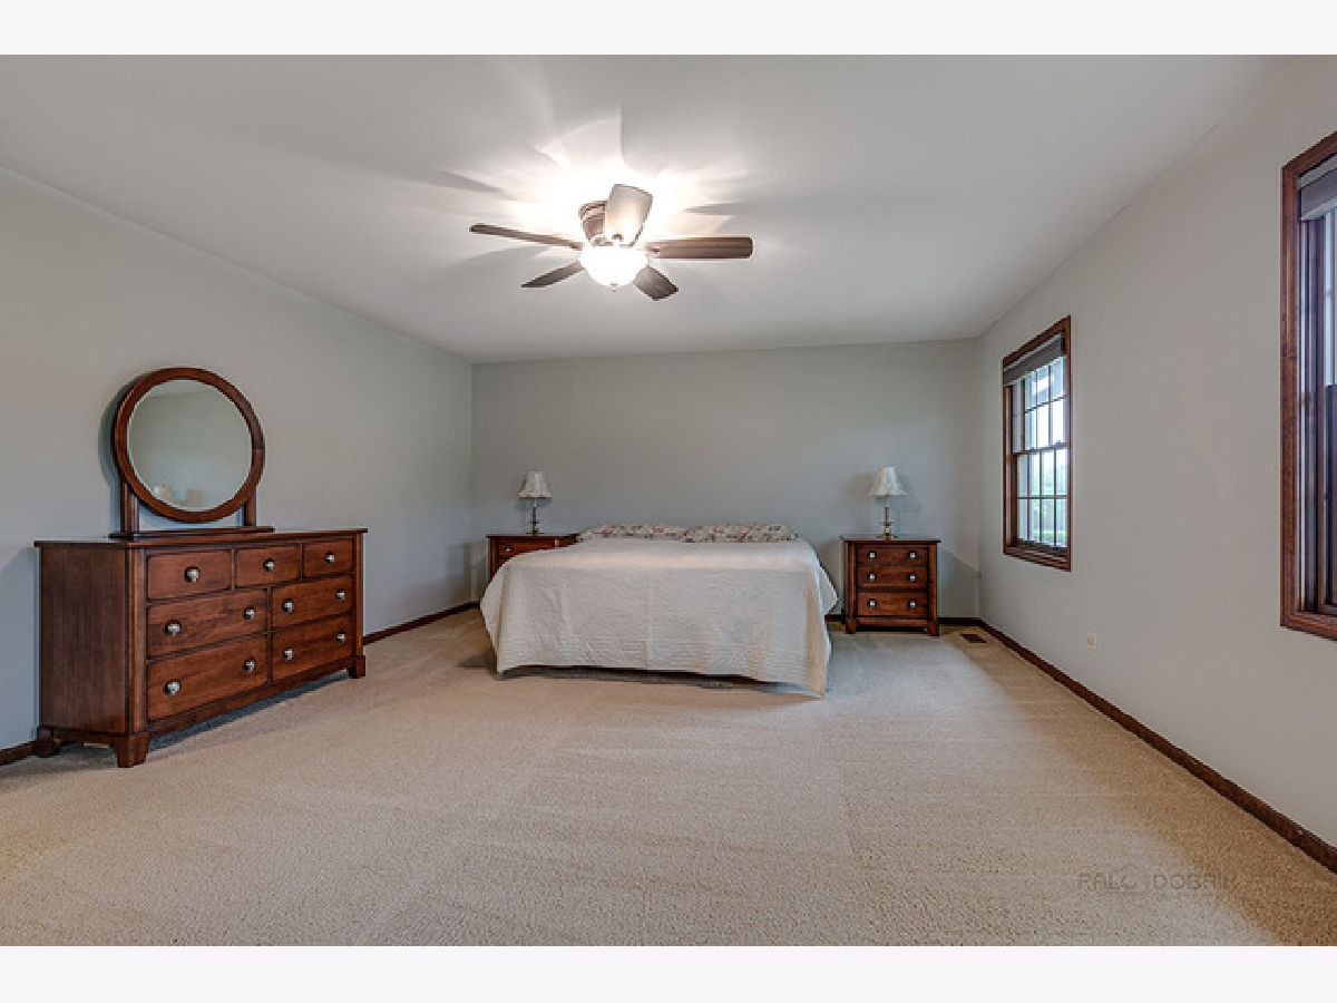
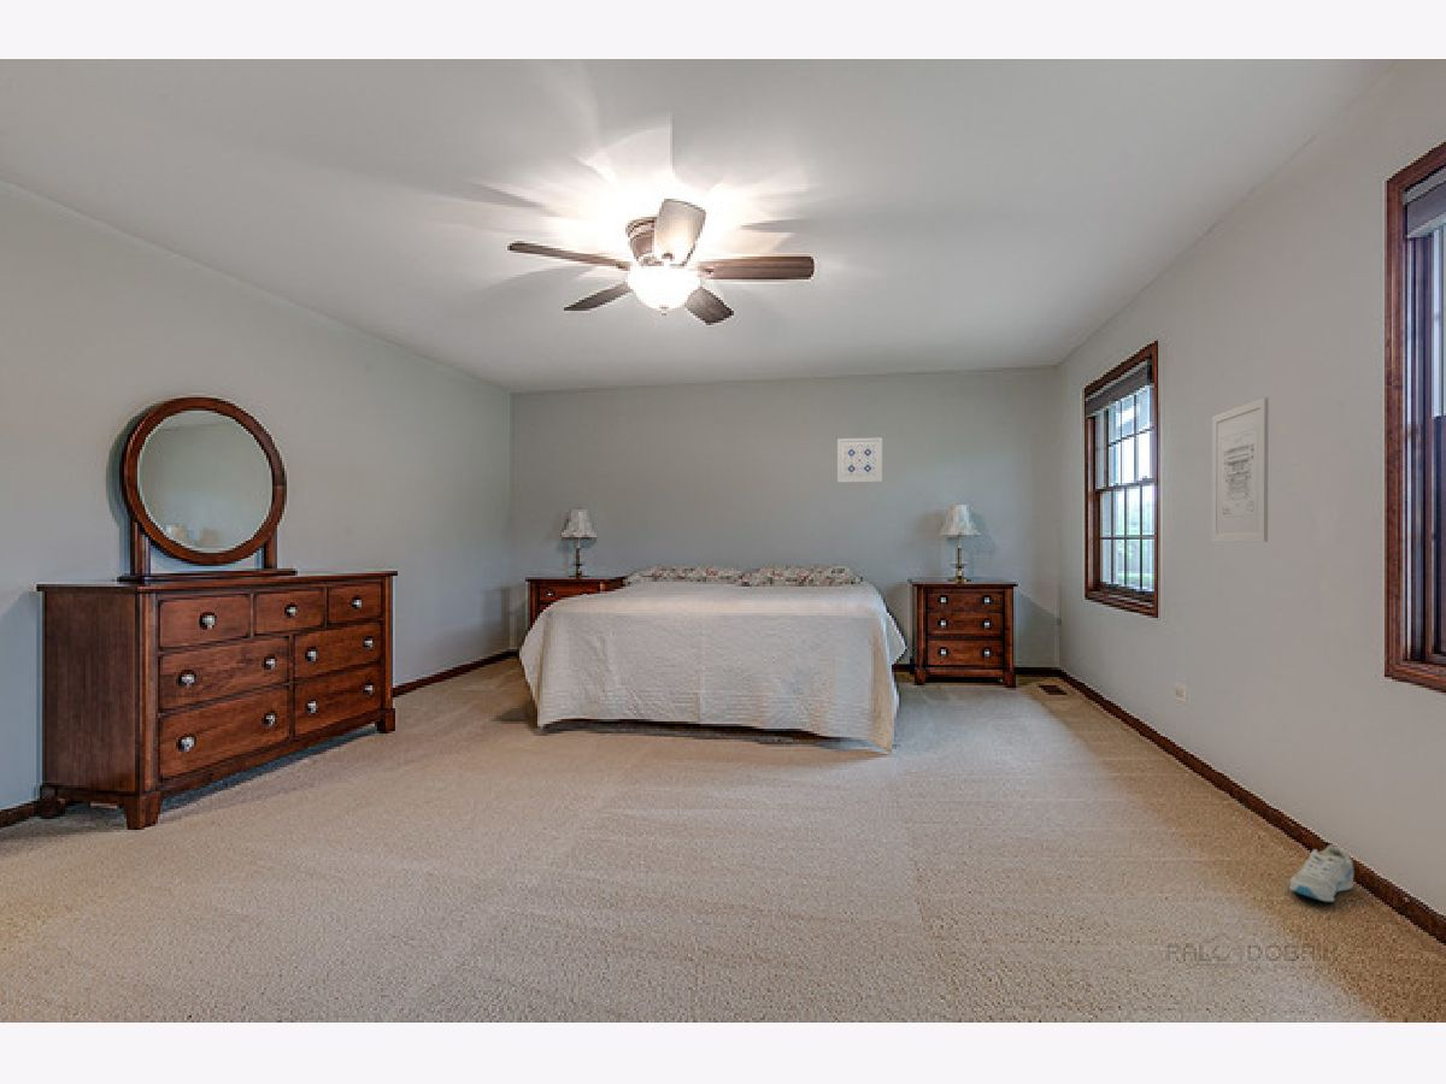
+ sneaker [1288,844,1354,903]
+ wall art [836,436,883,484]
+ wall art [1211,396,1270,543]
